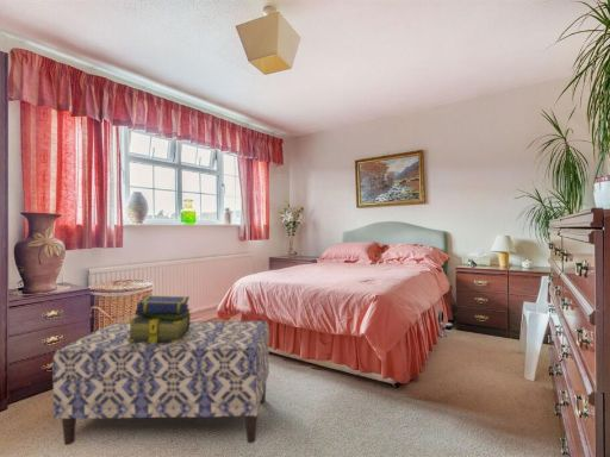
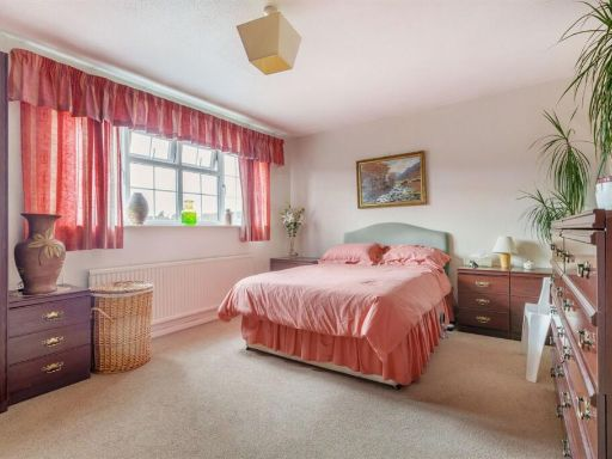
- bench [51,320,270,446]
- stack of books [126,294,193,343]
